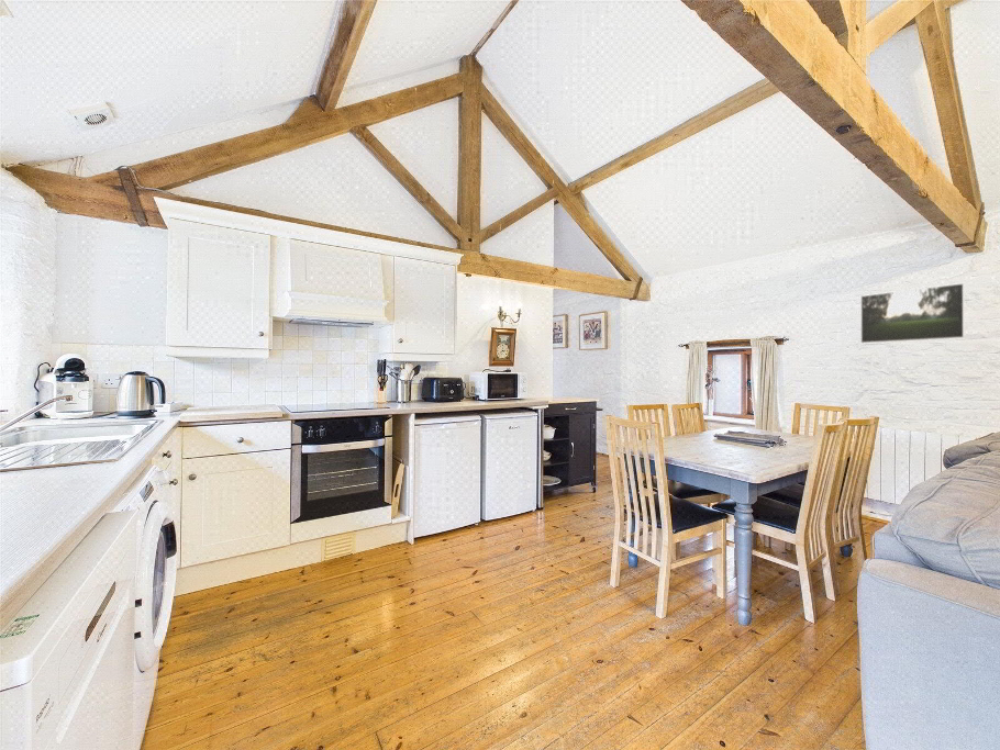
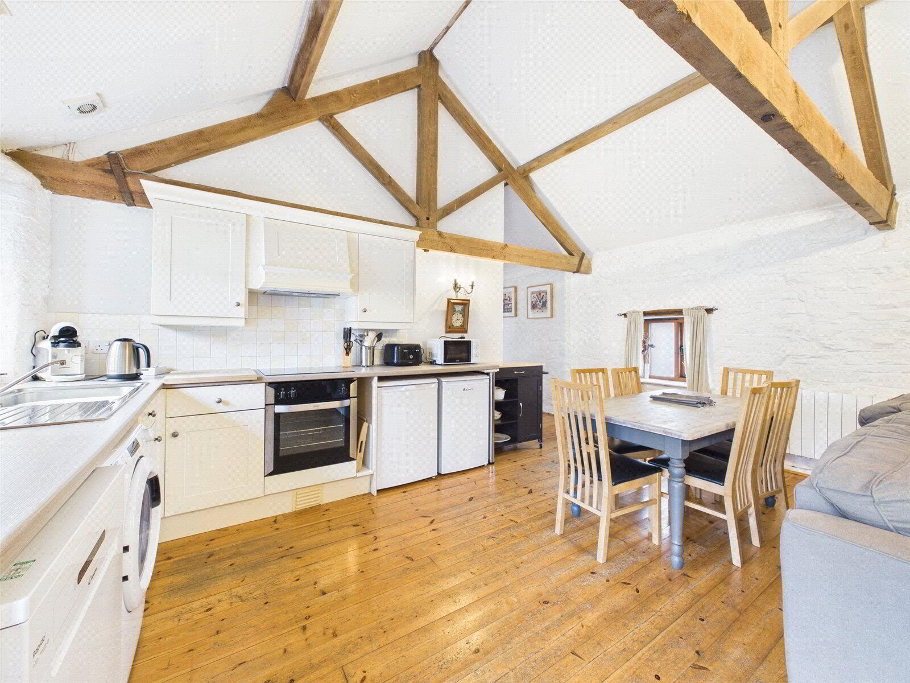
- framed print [859,282,966,345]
